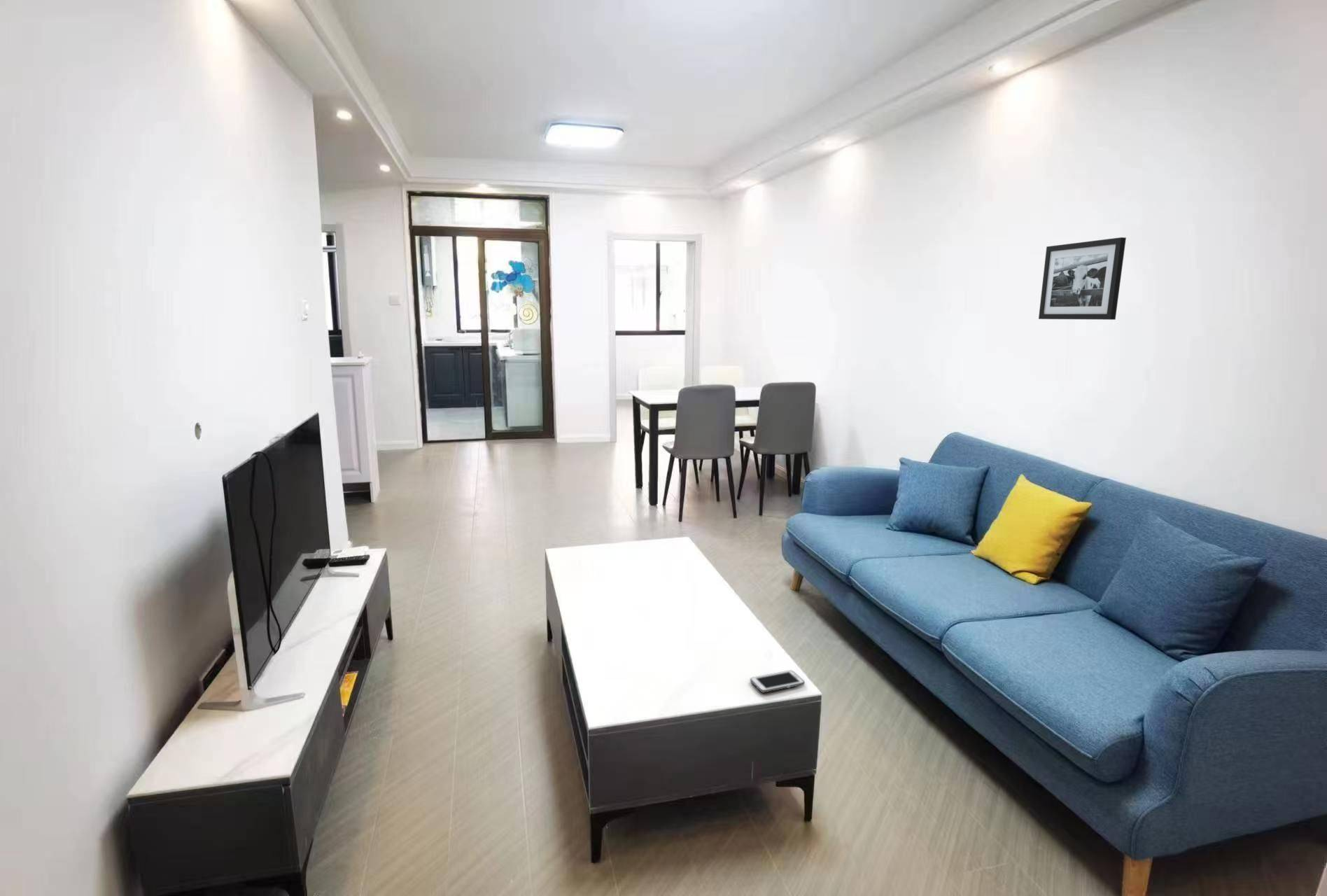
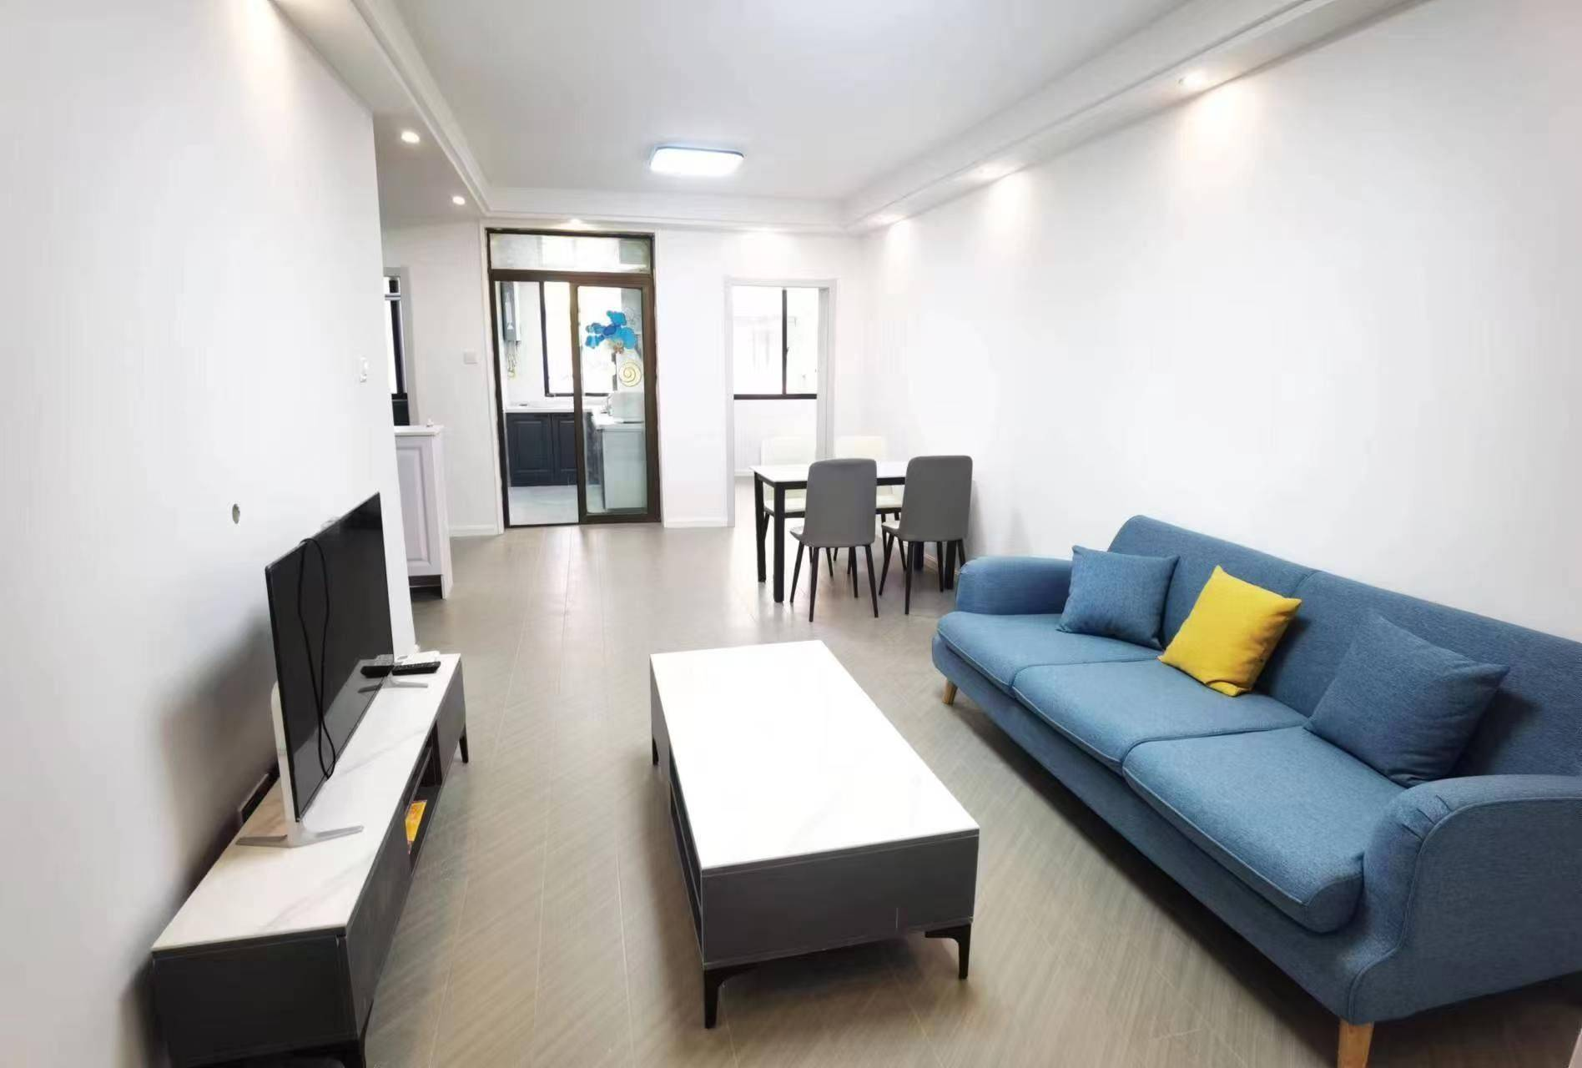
- picture frame [1038,237,1127,321]
- cell phone [750,670,806,694]
